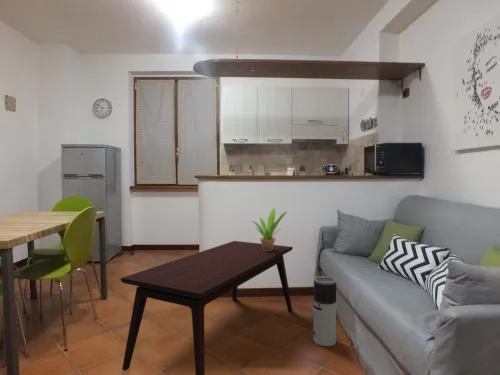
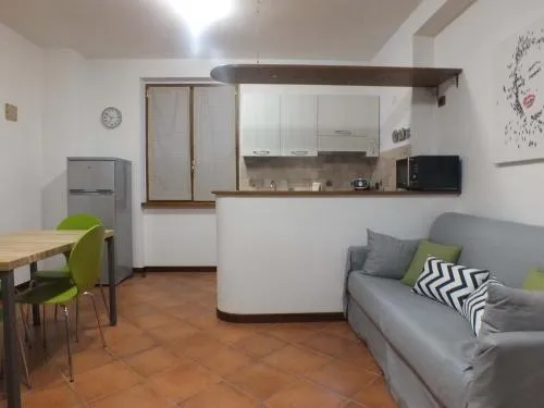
- coffee table [120,240,294,375]
- air purifier [312,275,337,347]
- potted plant [251,207,288,251]
